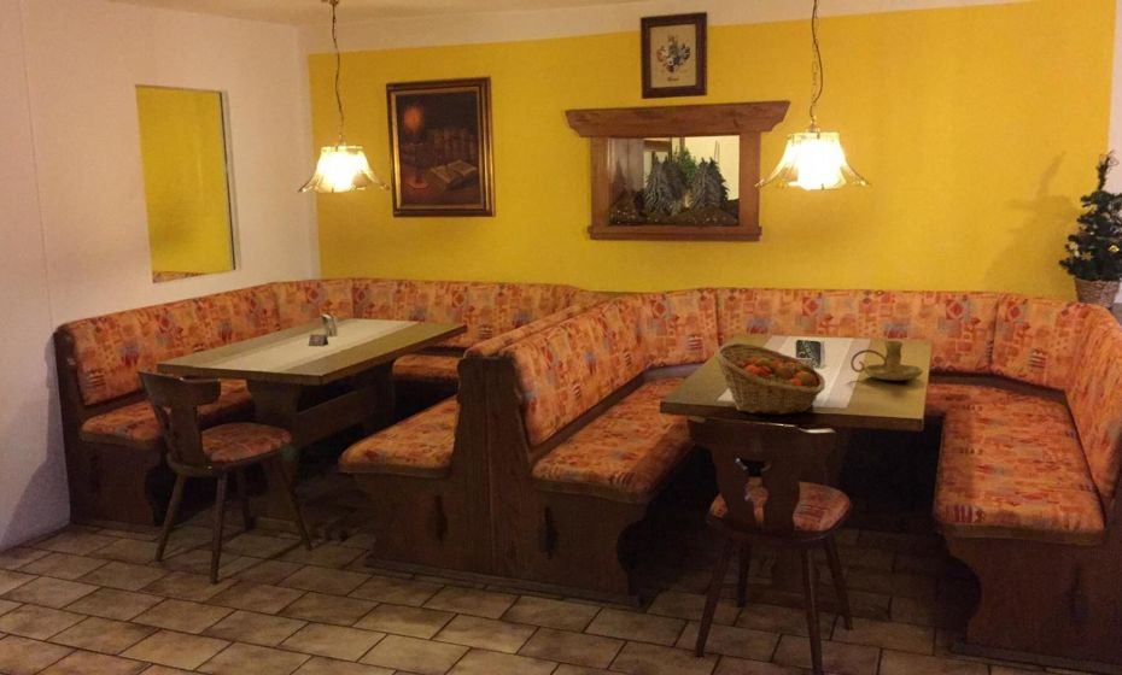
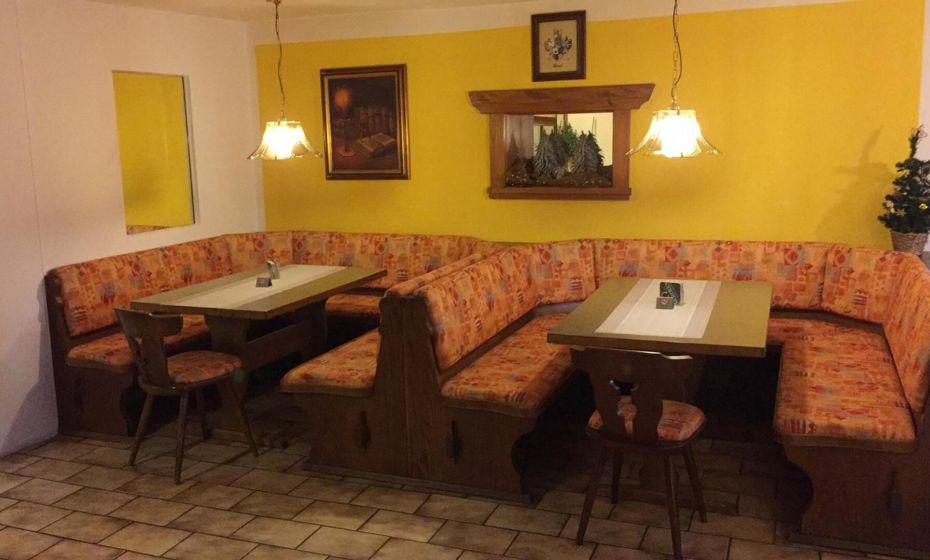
- fruit basket [713,342,826,416]
- candle holder [849,340,924,382]
